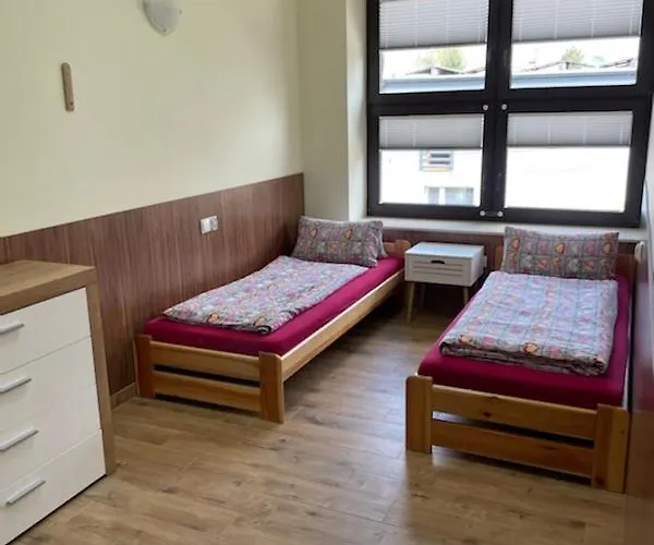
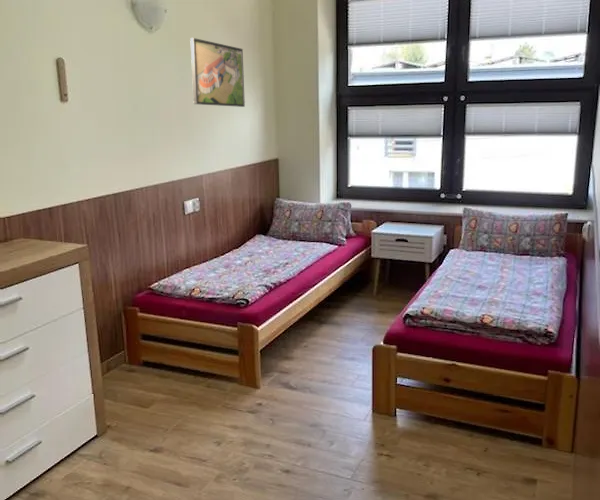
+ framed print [189,37,246,108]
